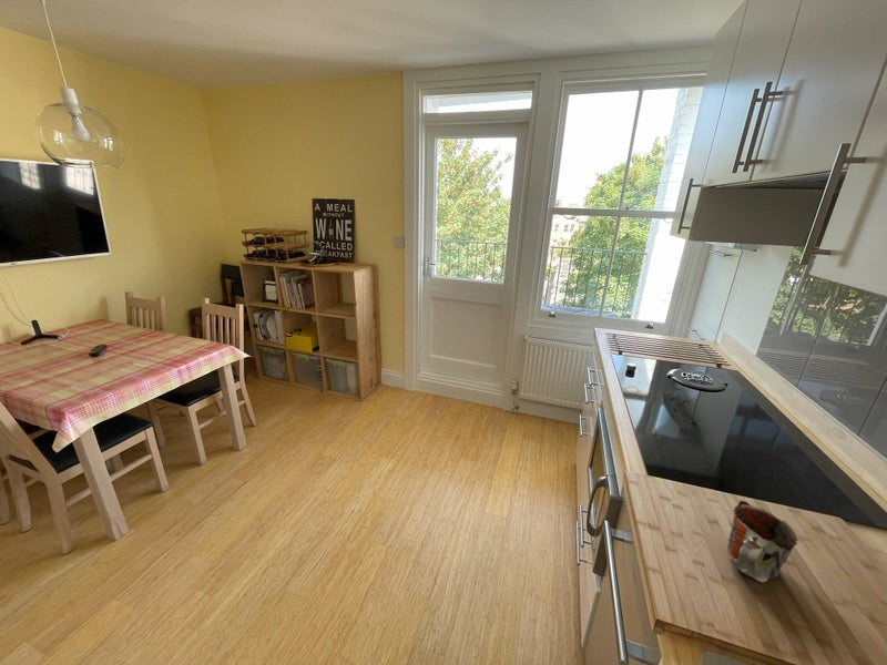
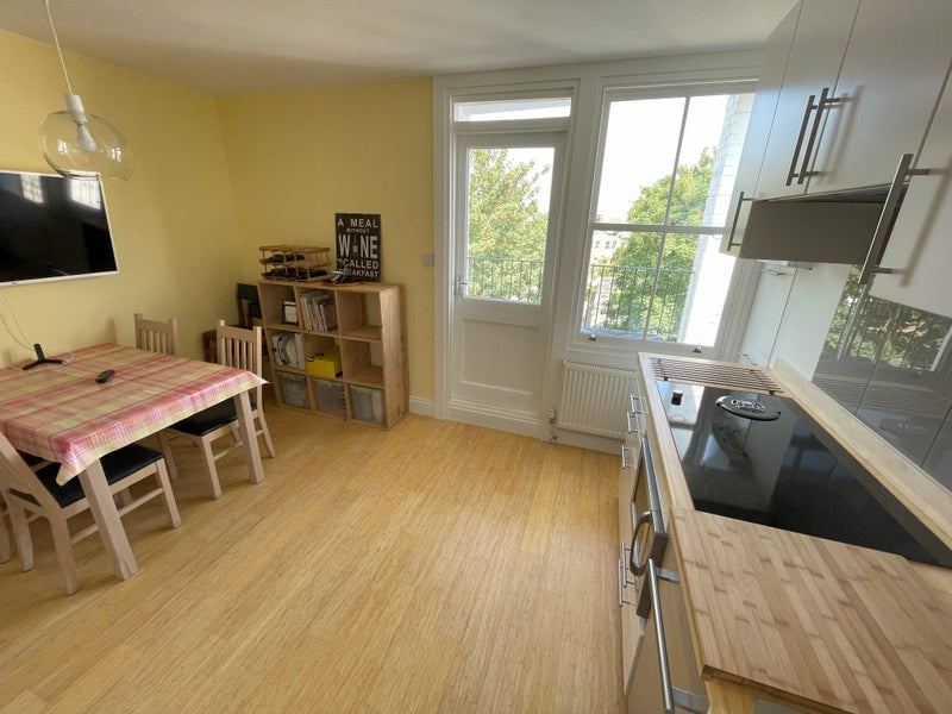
- mug [726,500,798,583]
